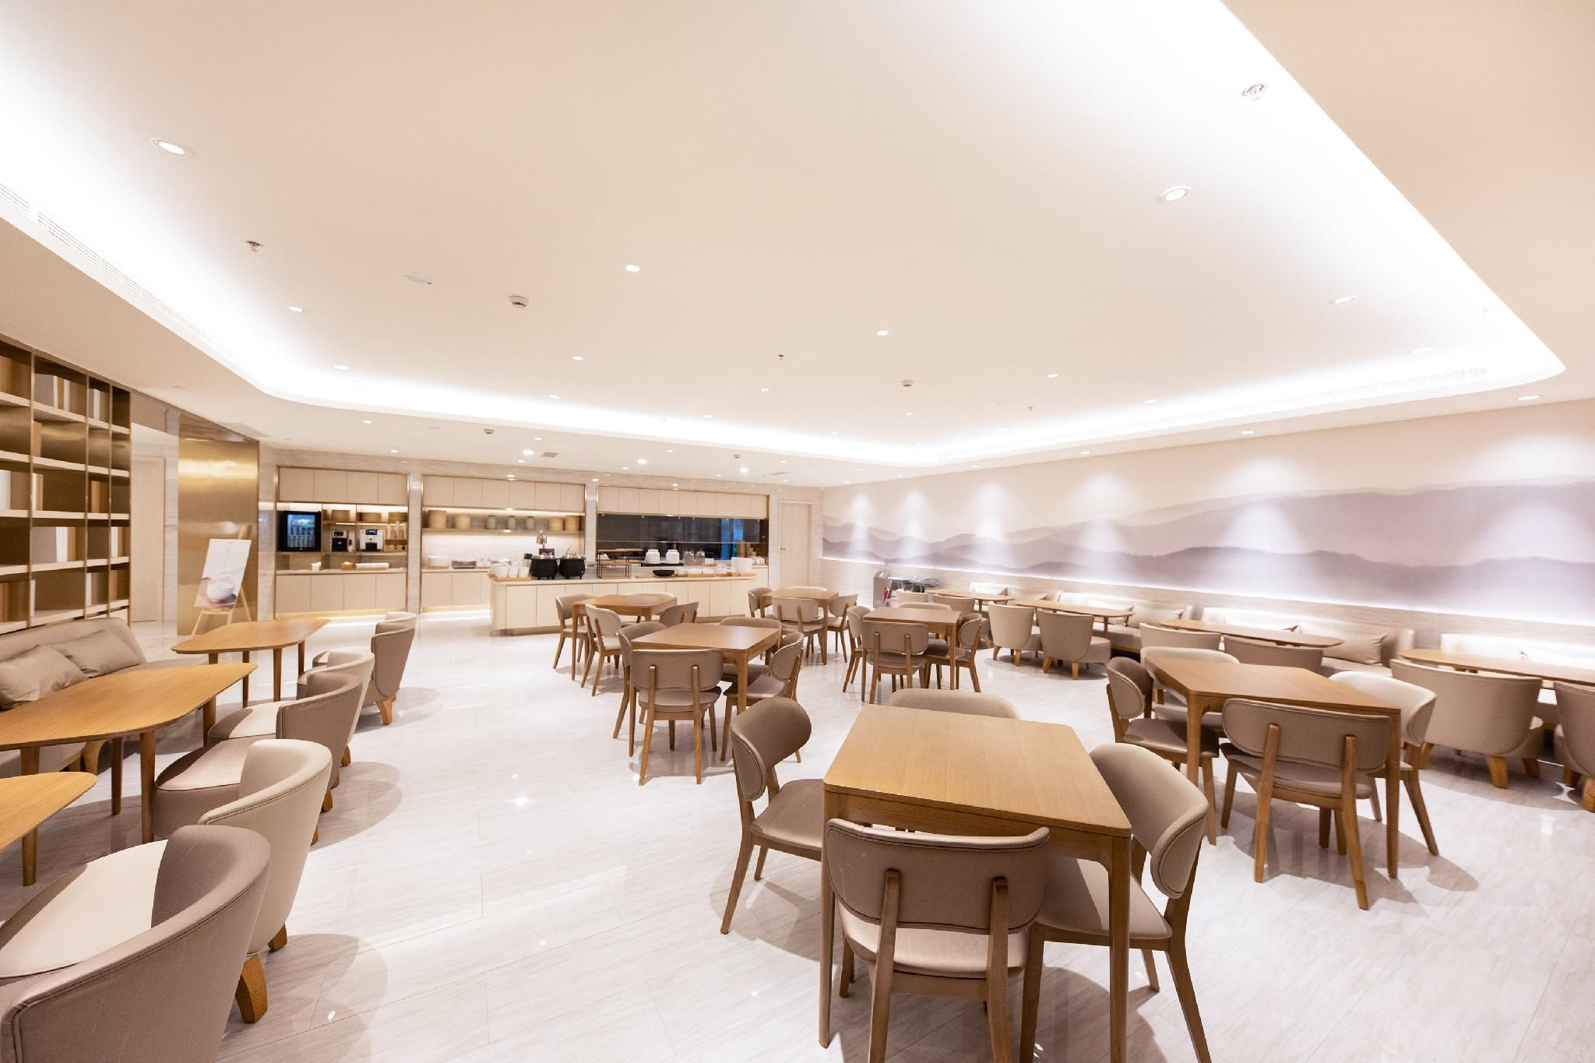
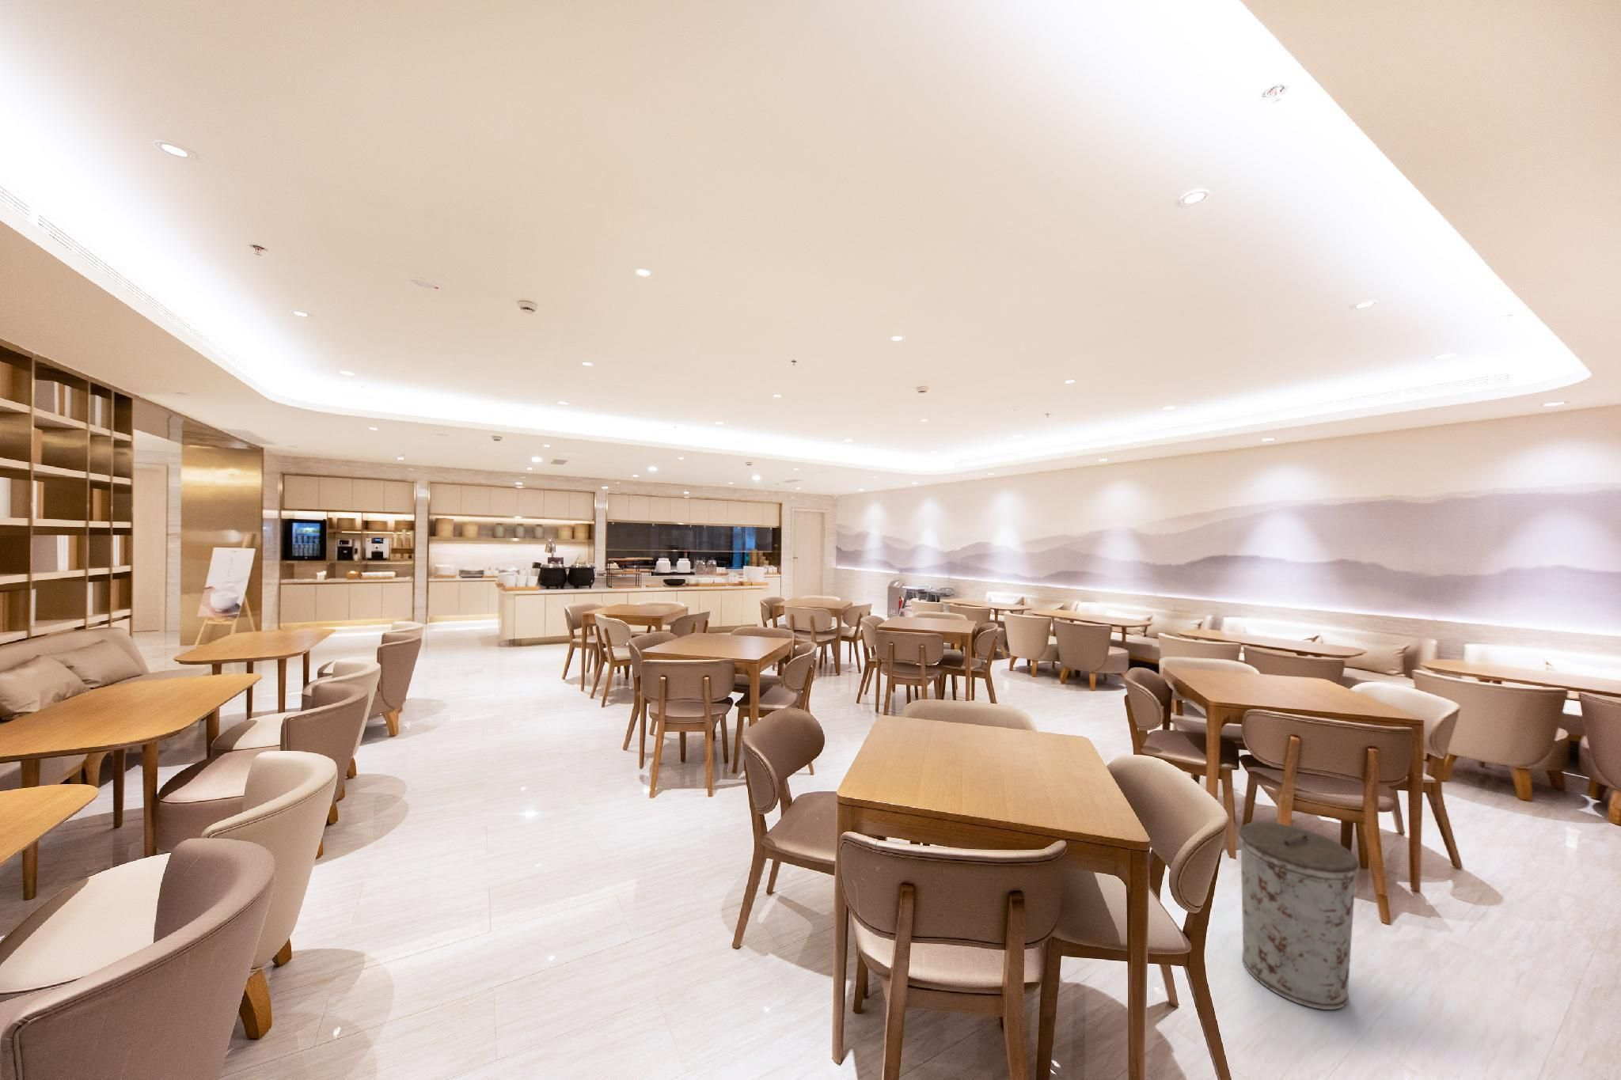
+ trash can [1238,821,1359,1010]
